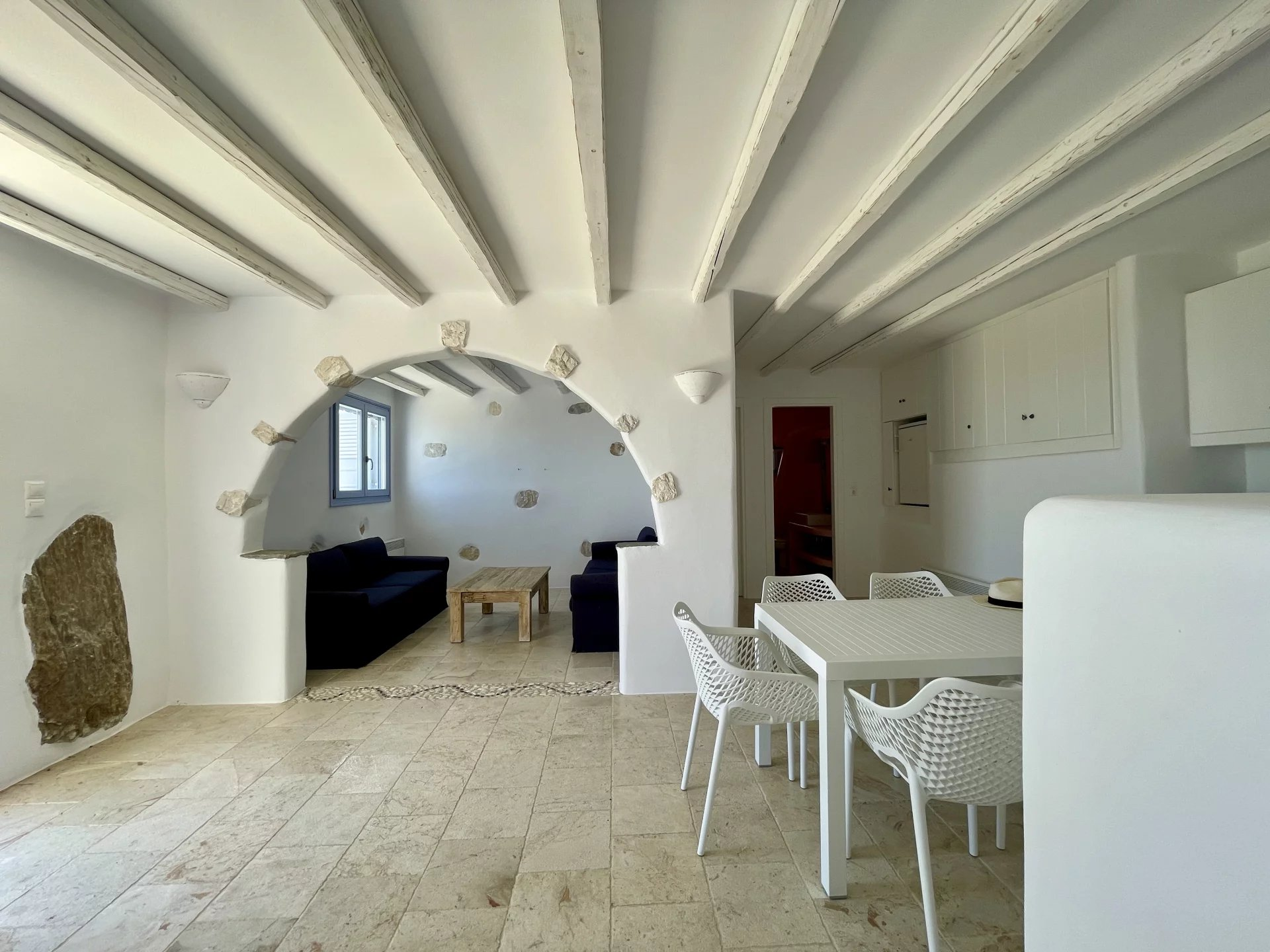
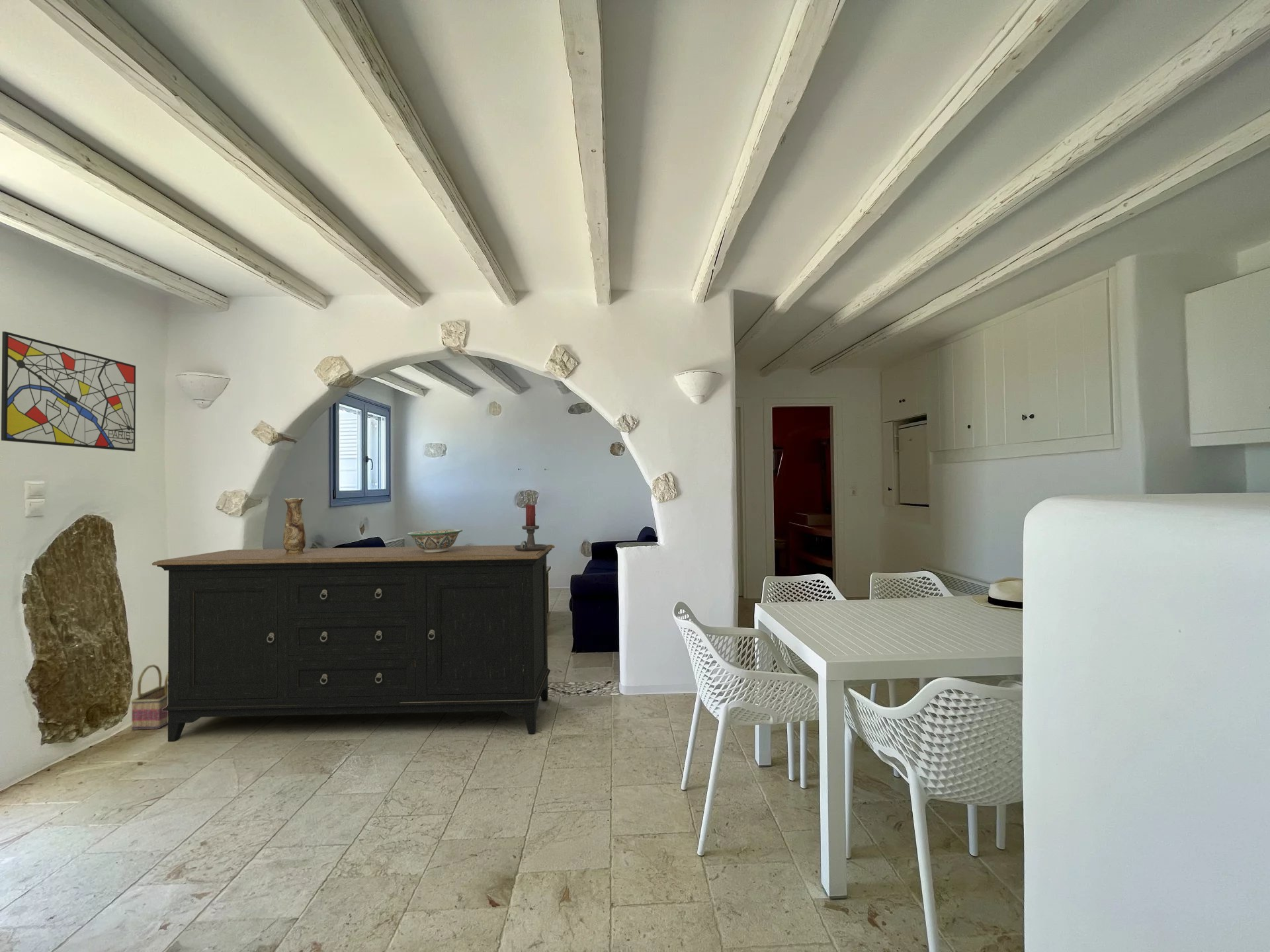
+ vase [282,497,306,555]
+ decorative bowl [407,529,463,553]
+ candle holder [514,503,548,551]
+ sideboard [151,544,556,742]
+ wall art [1,331,136,452]
+ basket [130,664,168,731]
